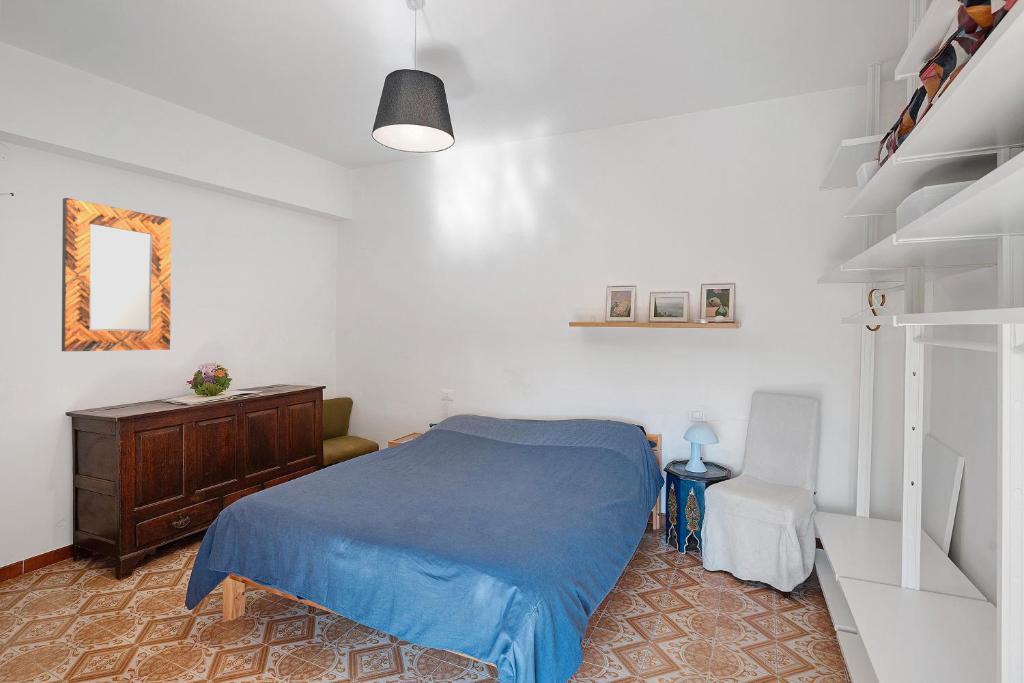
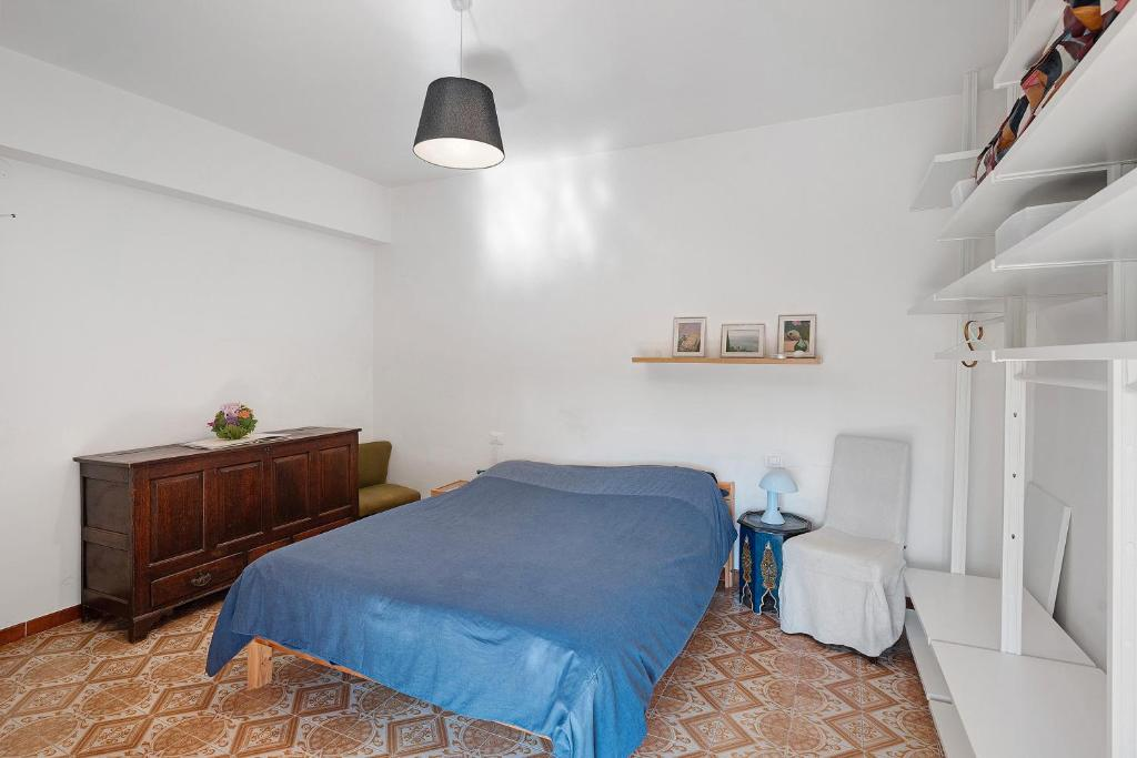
- home mirror [61,197,172,352]
